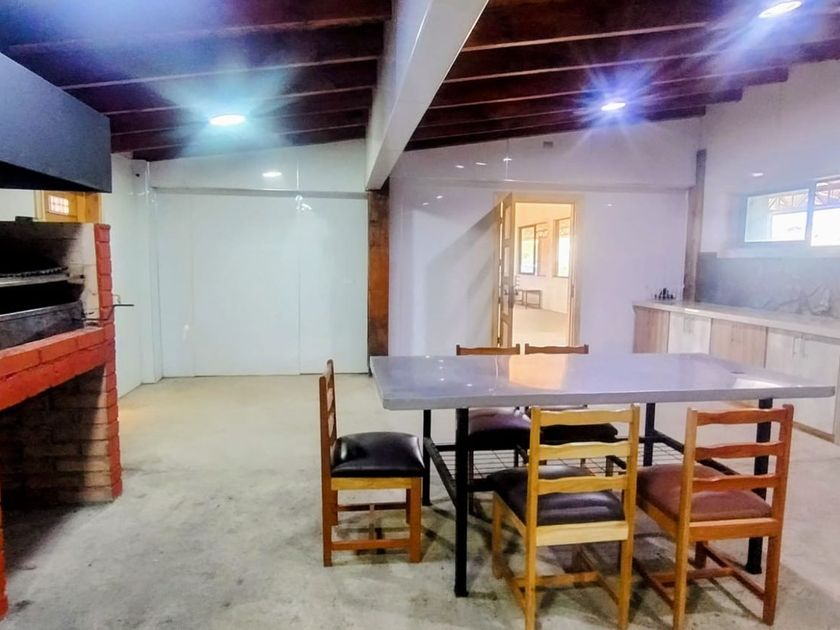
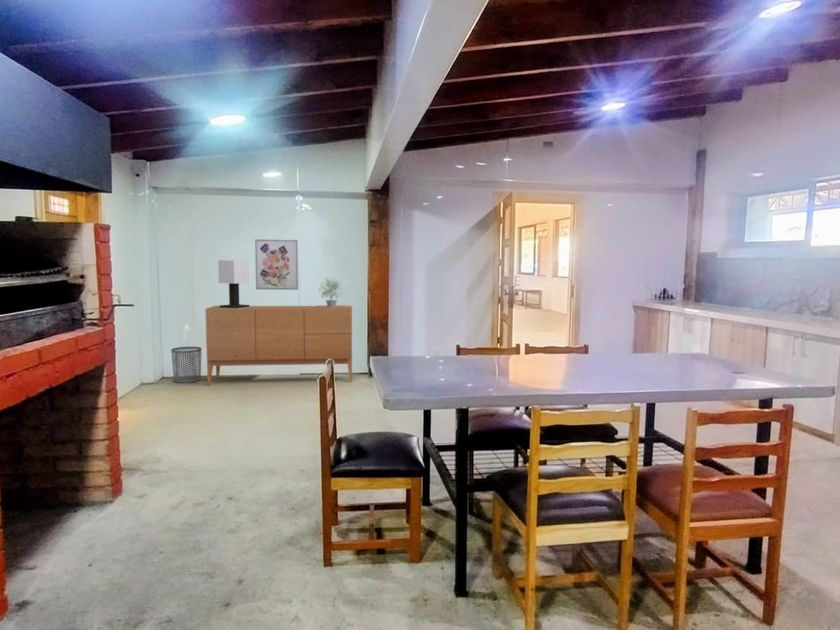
+ sideboard [204,304,353,386]
+ potted plant [319,277,344,308]
+ wall art [254,238,299,291]
+ waste bin [170,346,202,384]
+ table lamp [217,259,250,309]
